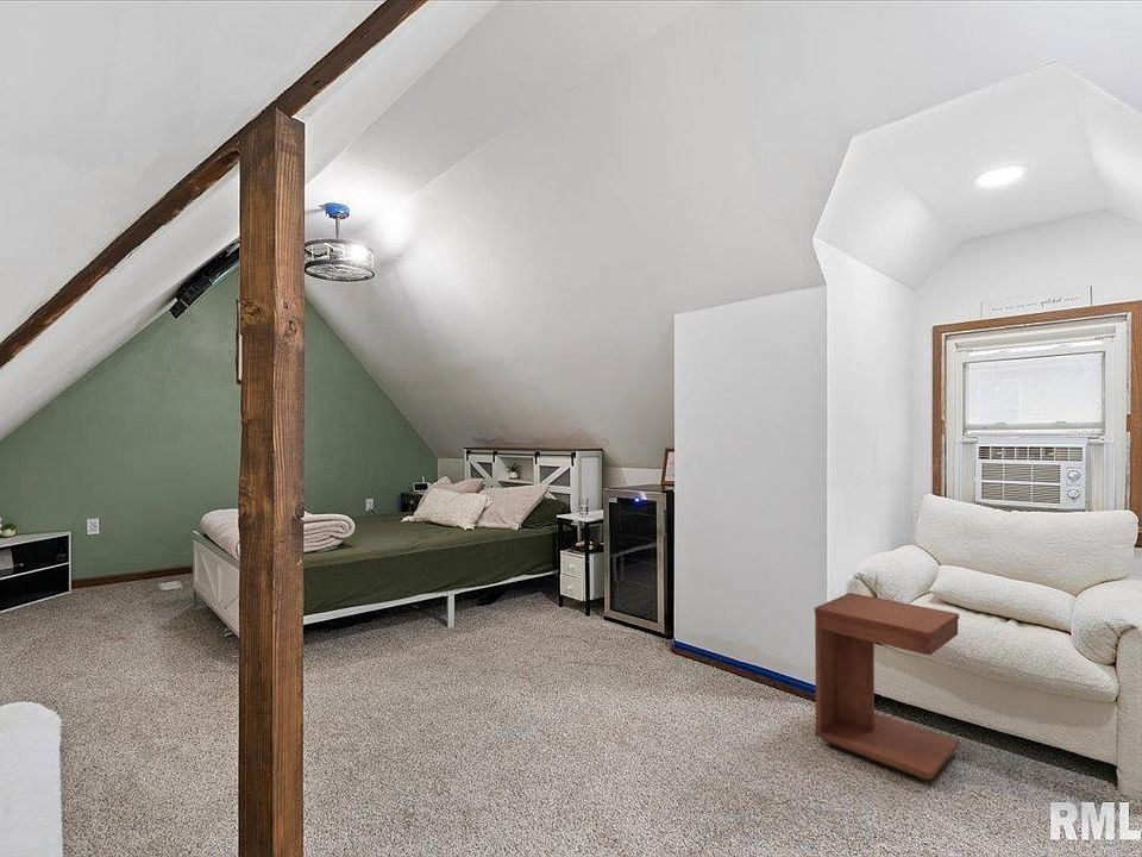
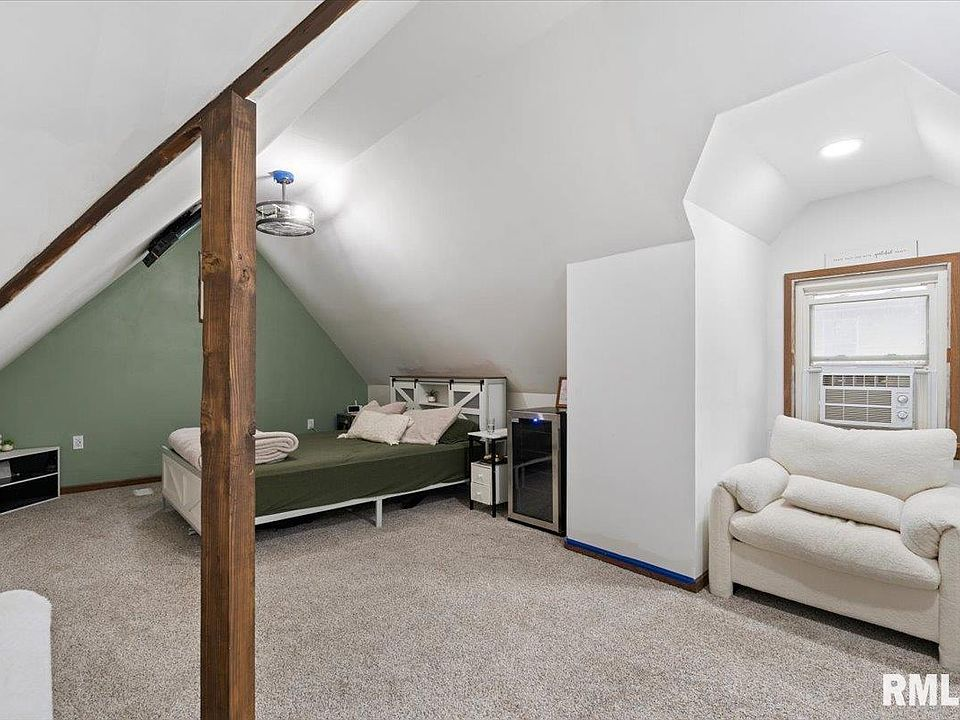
- side table [814,592,960,781]
